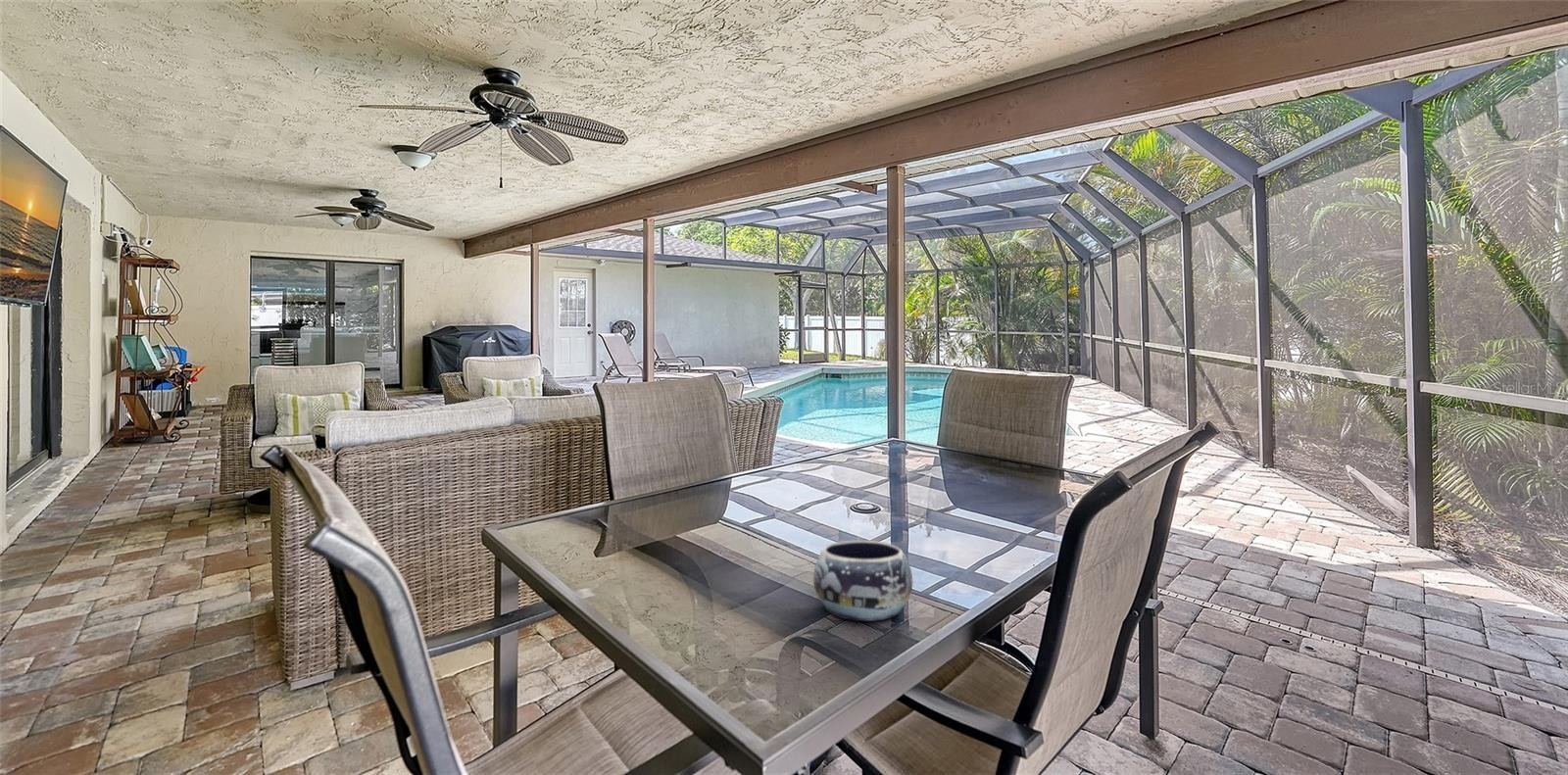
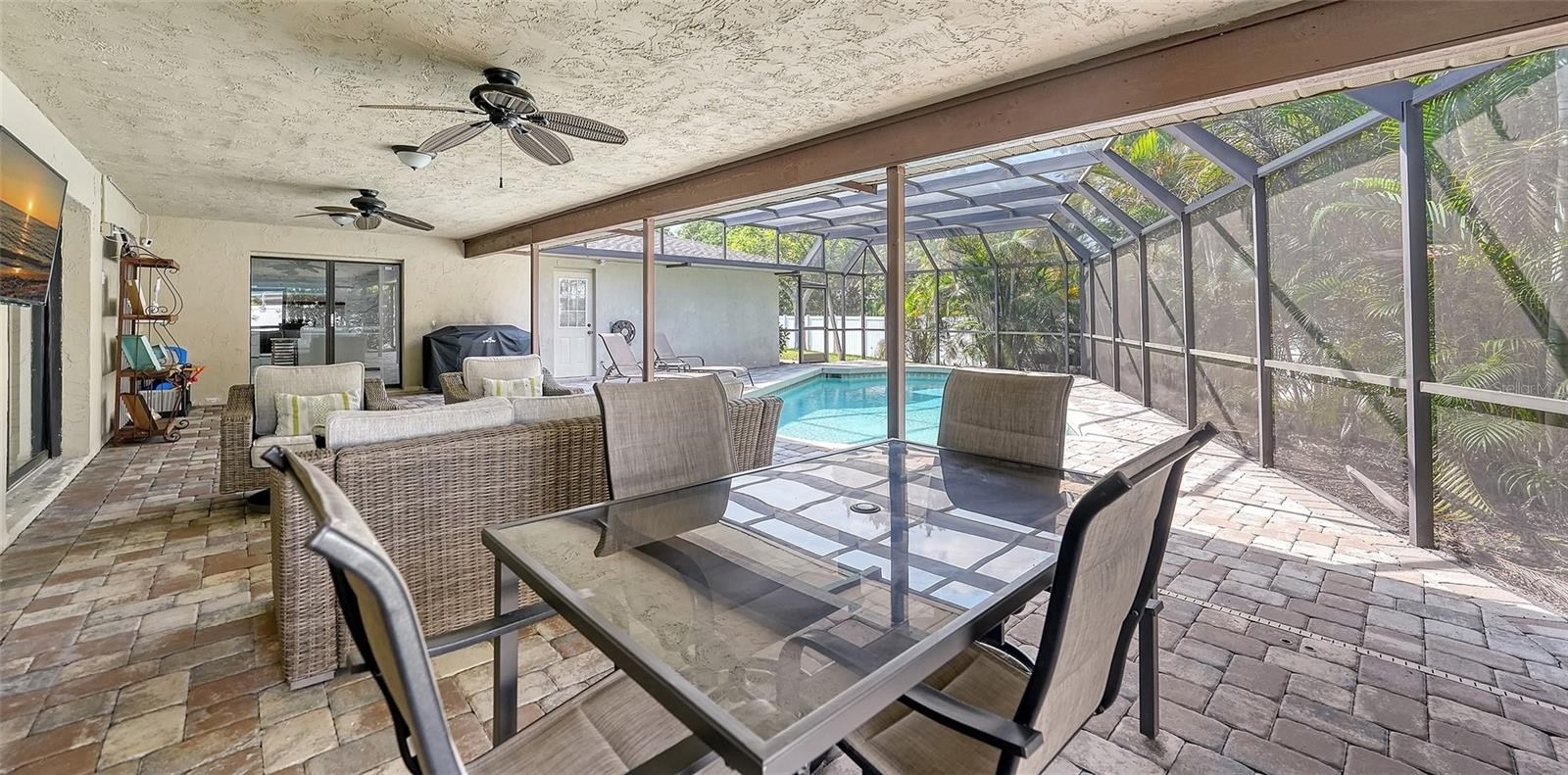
- decorative bowl [812,539,913,622]
